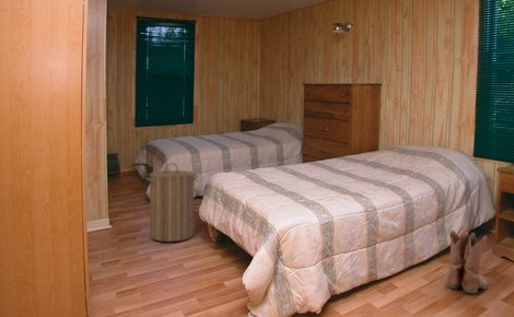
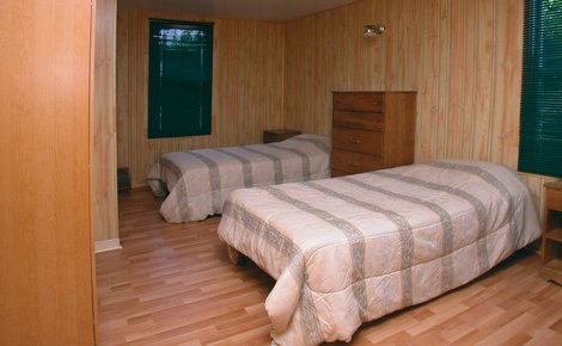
- boots [446,228,490,294]
- laundry hamper [144,162,199,243]
